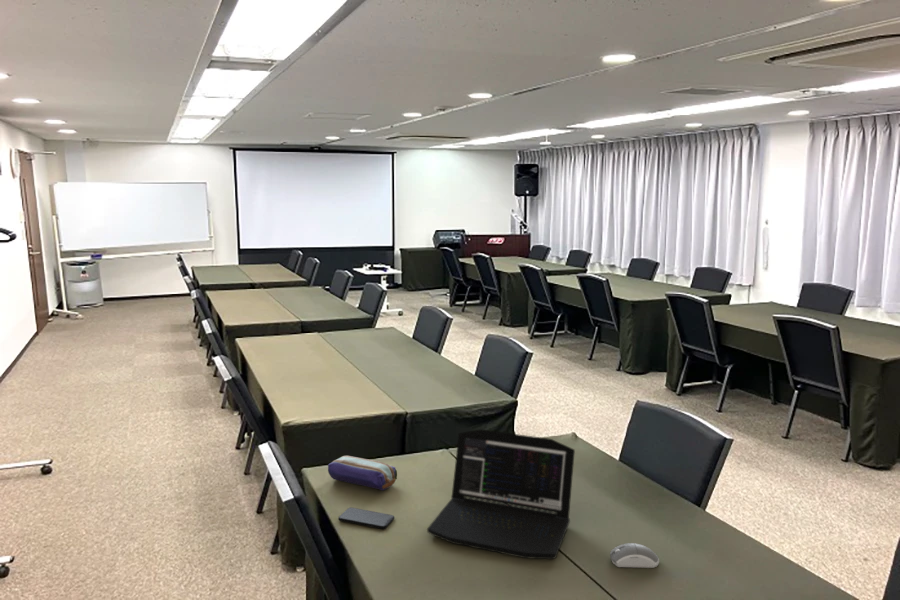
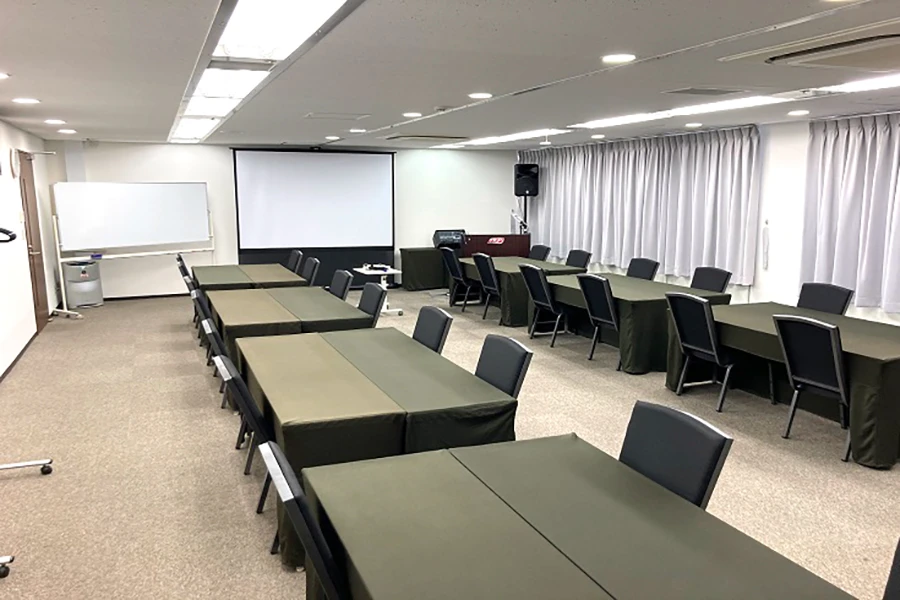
- smartphone [337,507,395,530]
- pencil case [327,455,398,491]
- computer mouse [609,542,660,569]
- laptop [426,428,576,560]
